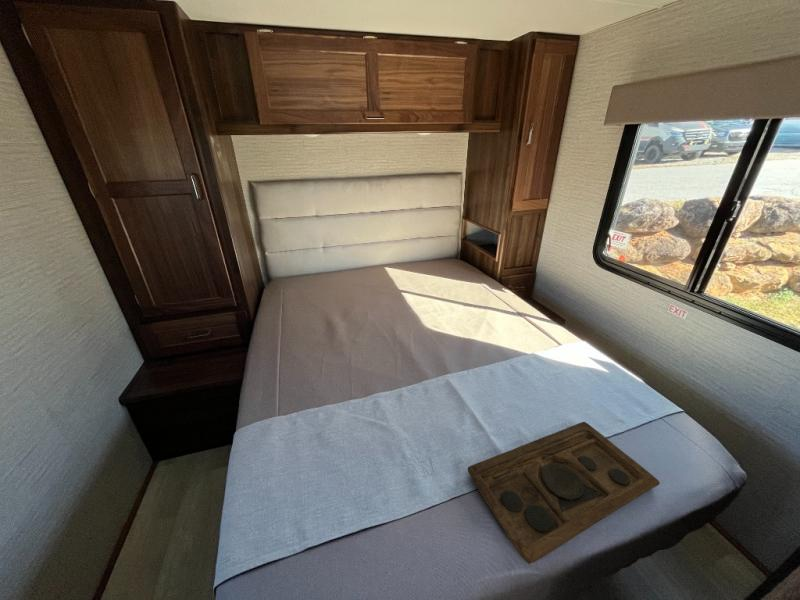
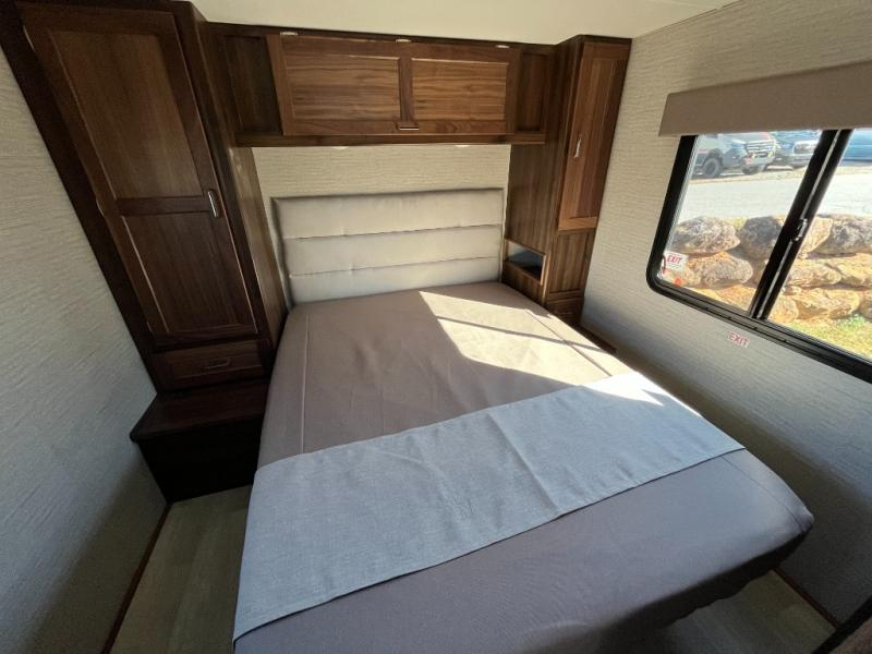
- decorative tray [467,421,661,565]
